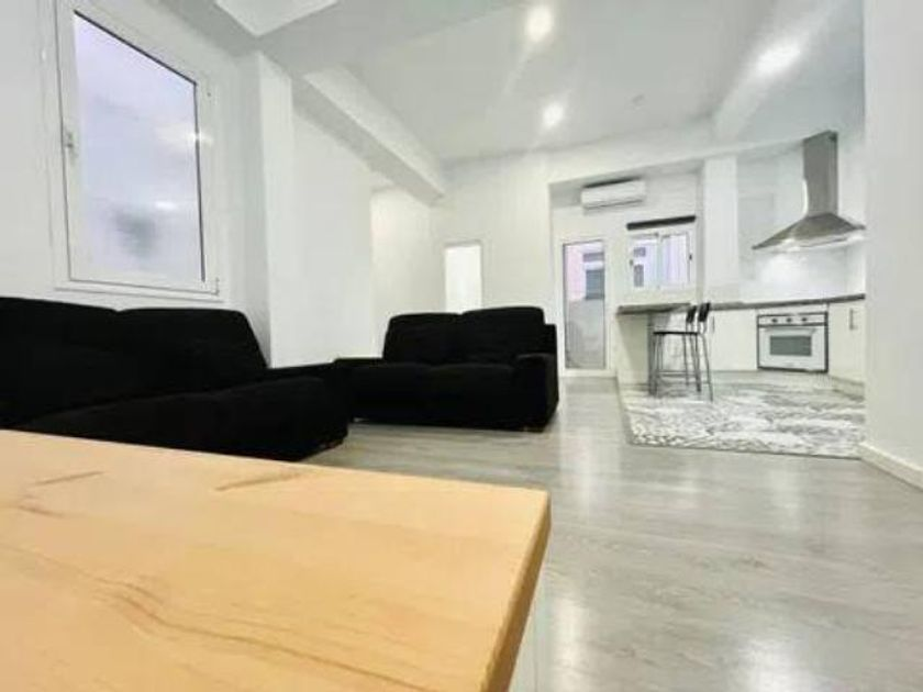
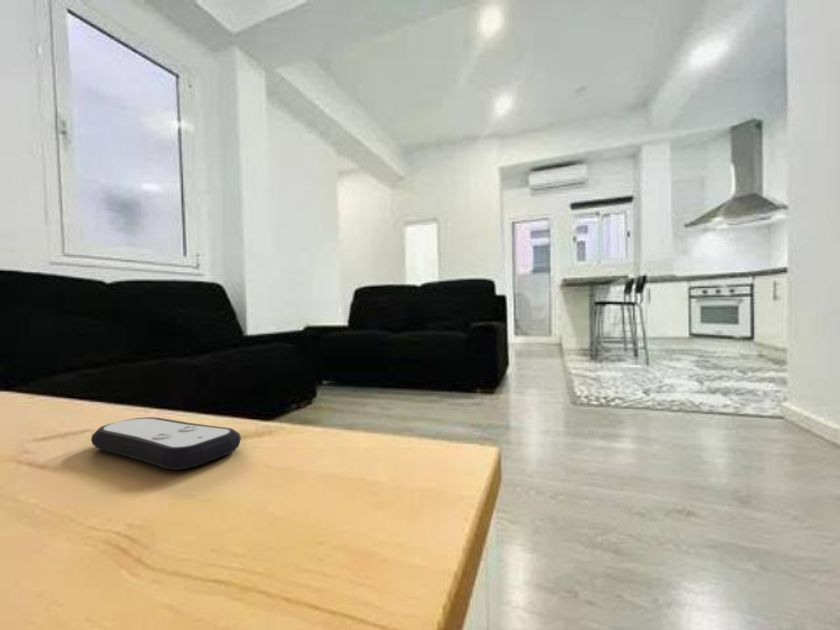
+ remote control [90,416,242,471]
